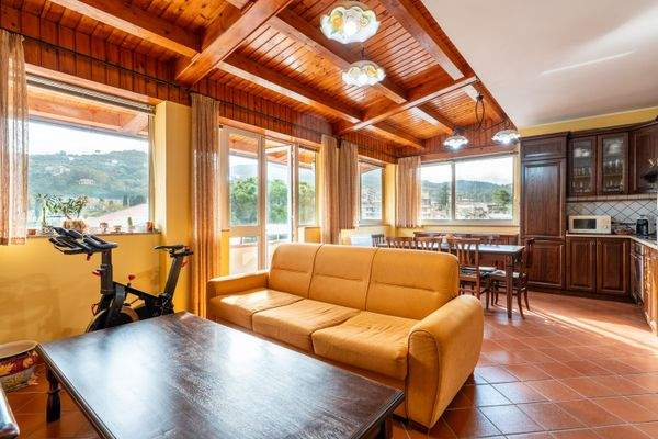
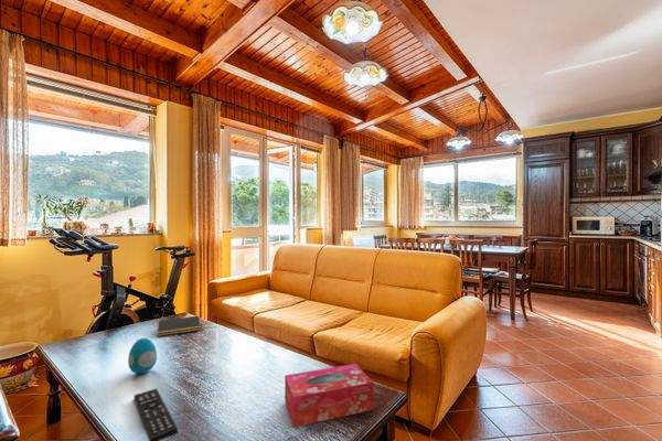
+ remote control [134,387,179,441]
+ tissue box [284,363,374,428]
+ decorative egg [127,337,158,375]
+ notepad [157,315,201,337]
